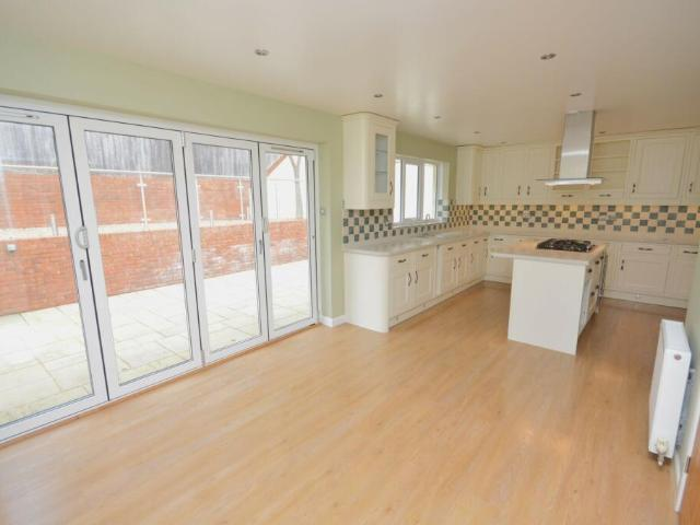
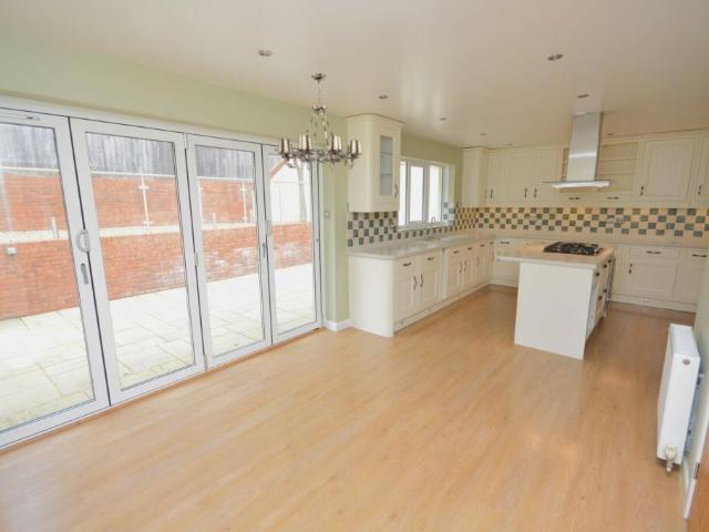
+ chandelier [277,72,362,173]
